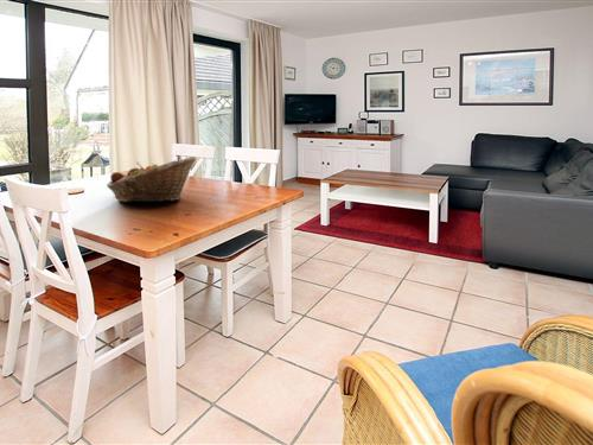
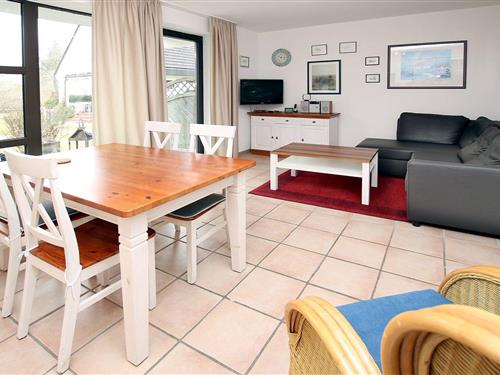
- fruit basket [106,157,197,203]
